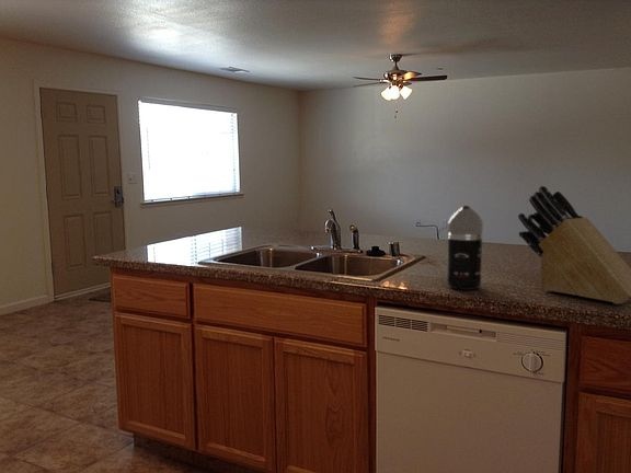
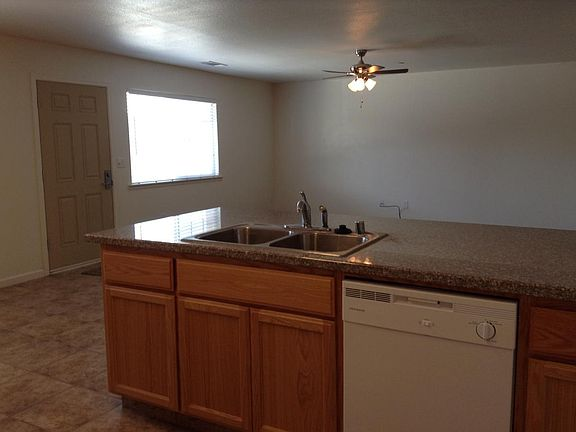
- knife block [517,185,631,305]
- spray bottle [446,205,484,291]
